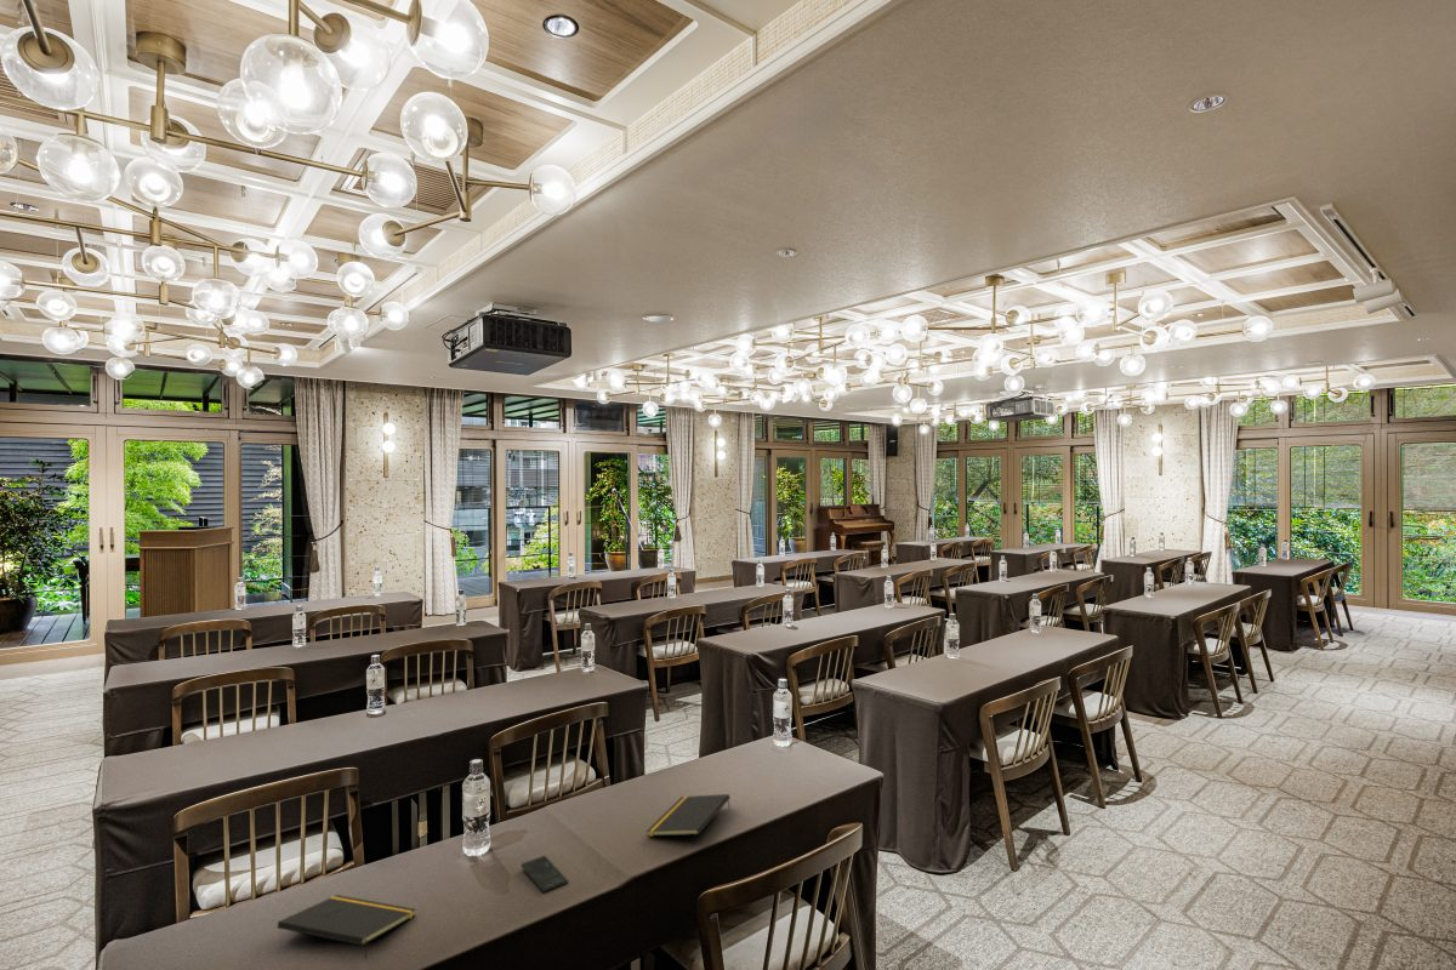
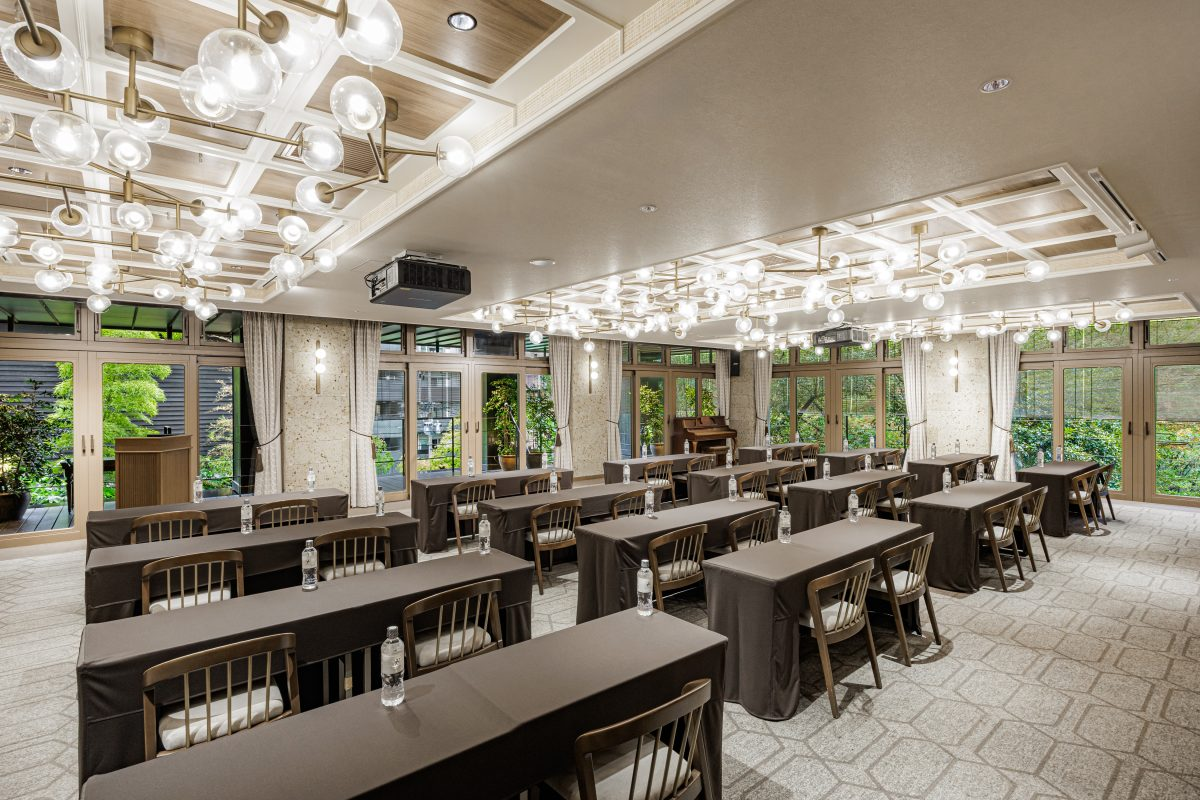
- smartphone [519,855,569,894]
- notepad [277,894,417,960]
- notepad [645,793,732,838]
